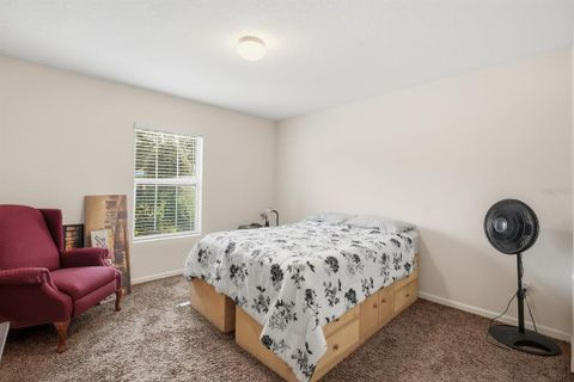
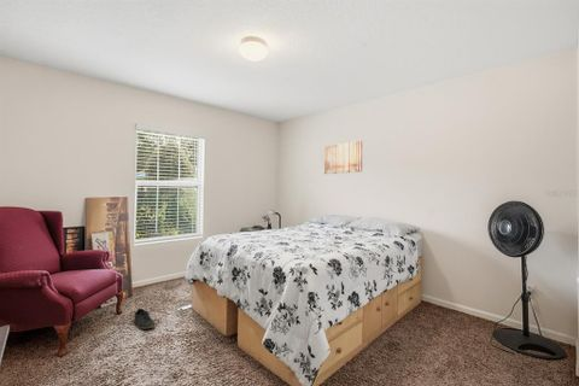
+ shoe [133,308,157,331]
+ wall art [323,140,363,175]
